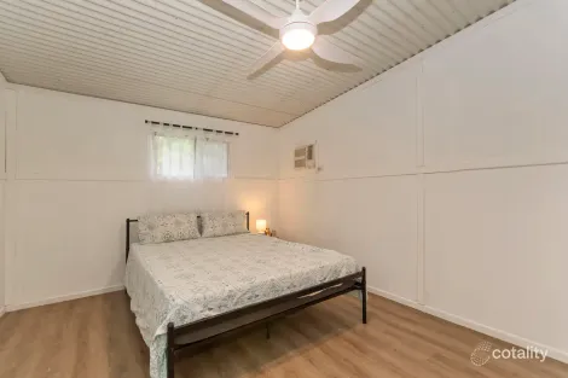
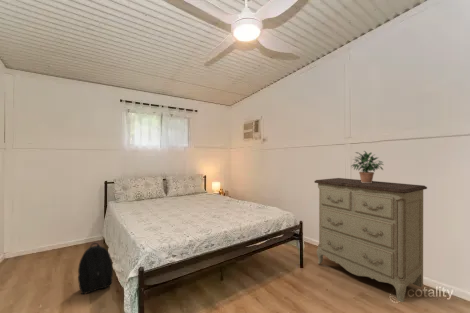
+ potted plant [350,150,384,183]
+ backpack [77,242,114,295]
+ dresser [313,177,428,303]
